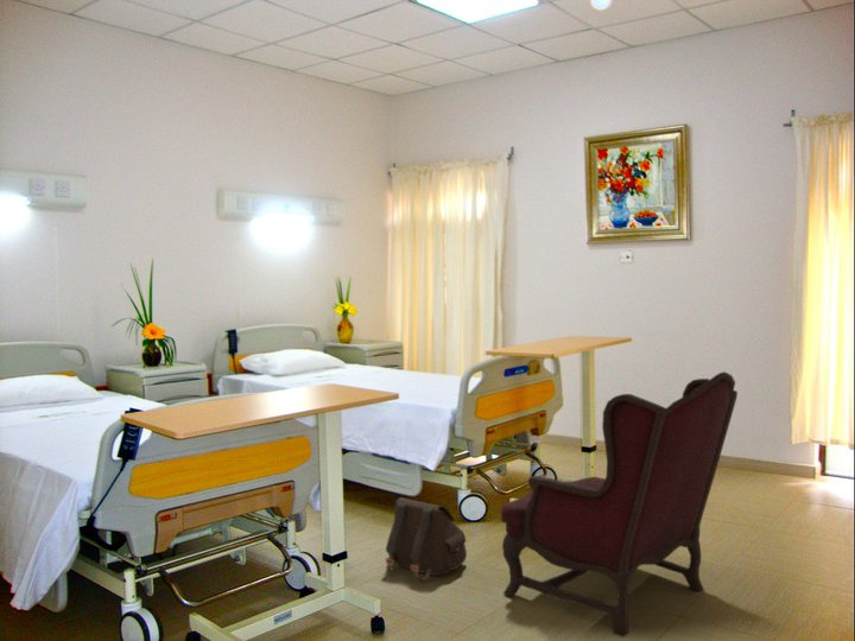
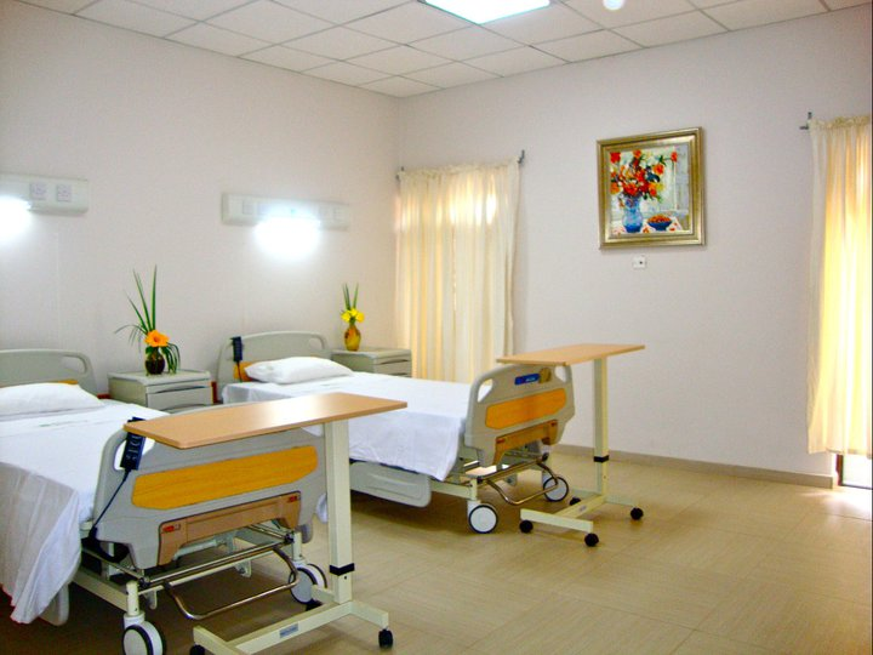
- armchair [500,370,739,637]
- satchel [385,496,468,582]
